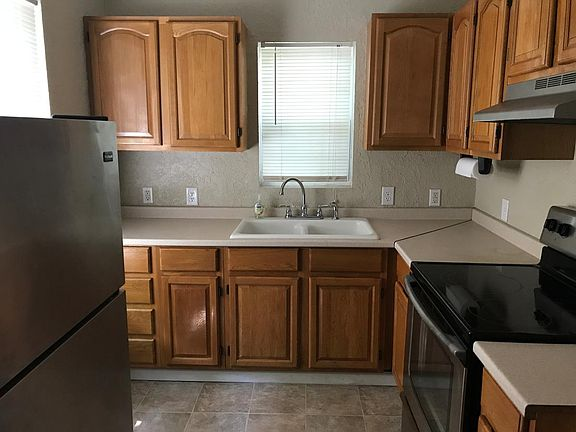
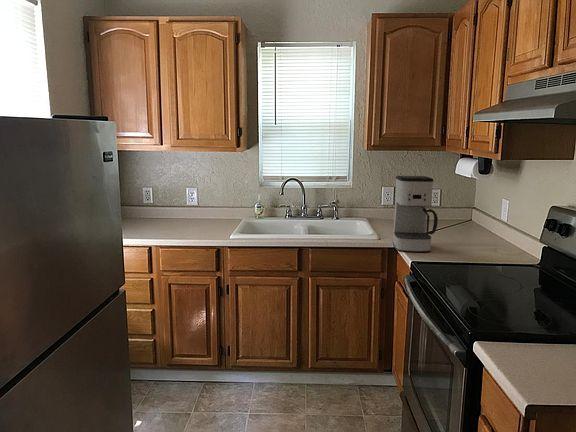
+ coffee maker [392,175,439,253]
